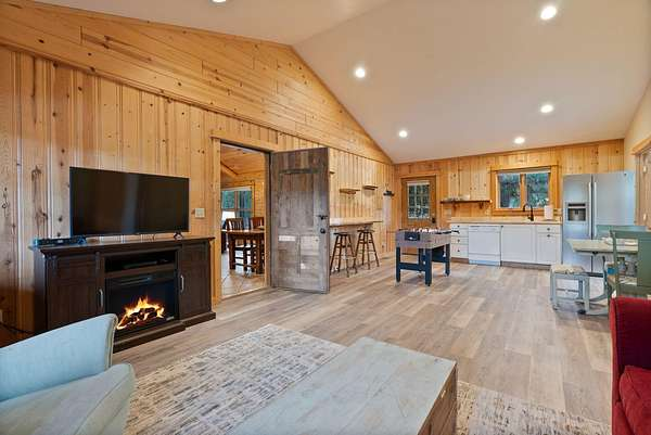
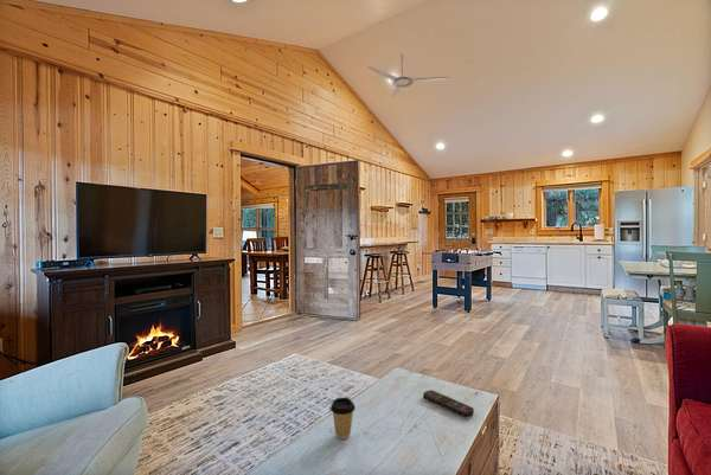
+ remote control [422,390,475,418]
+ ceiling fan [367,52,451,102]
+ coffee cup [329,397,357,441]
